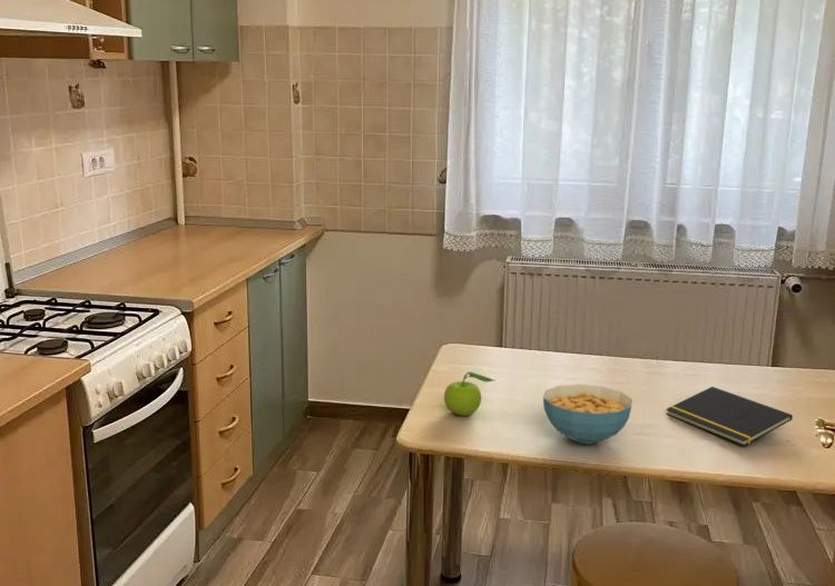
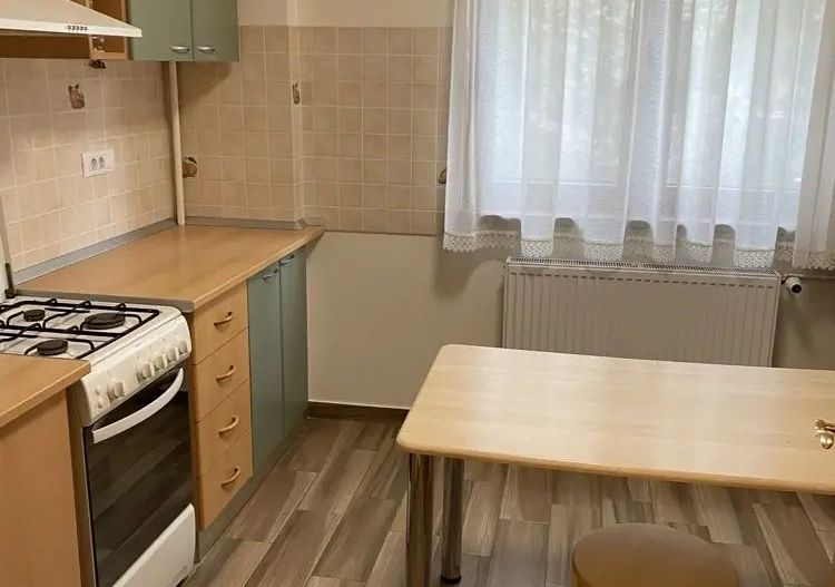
- cereal bowl [542,384,633,445]
- fruit [443,371,494,417]
- notepad [665,386,794,447]
